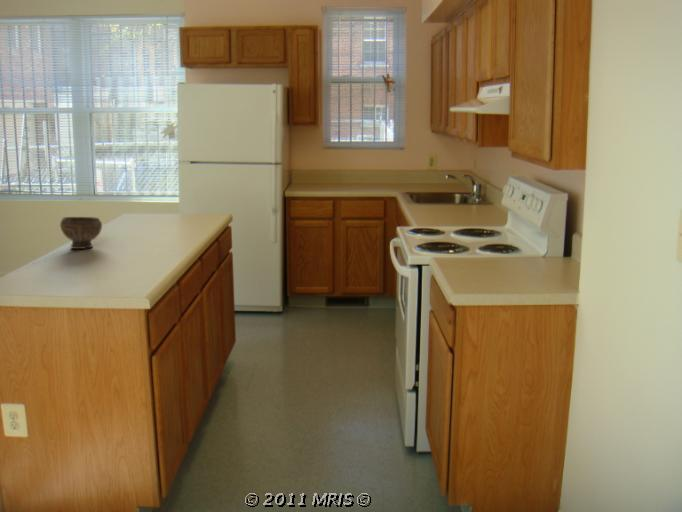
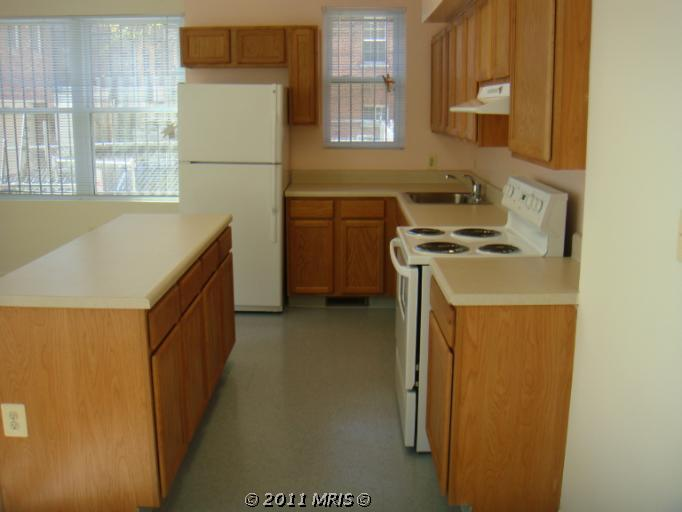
- bowl [59,216,103,250]
